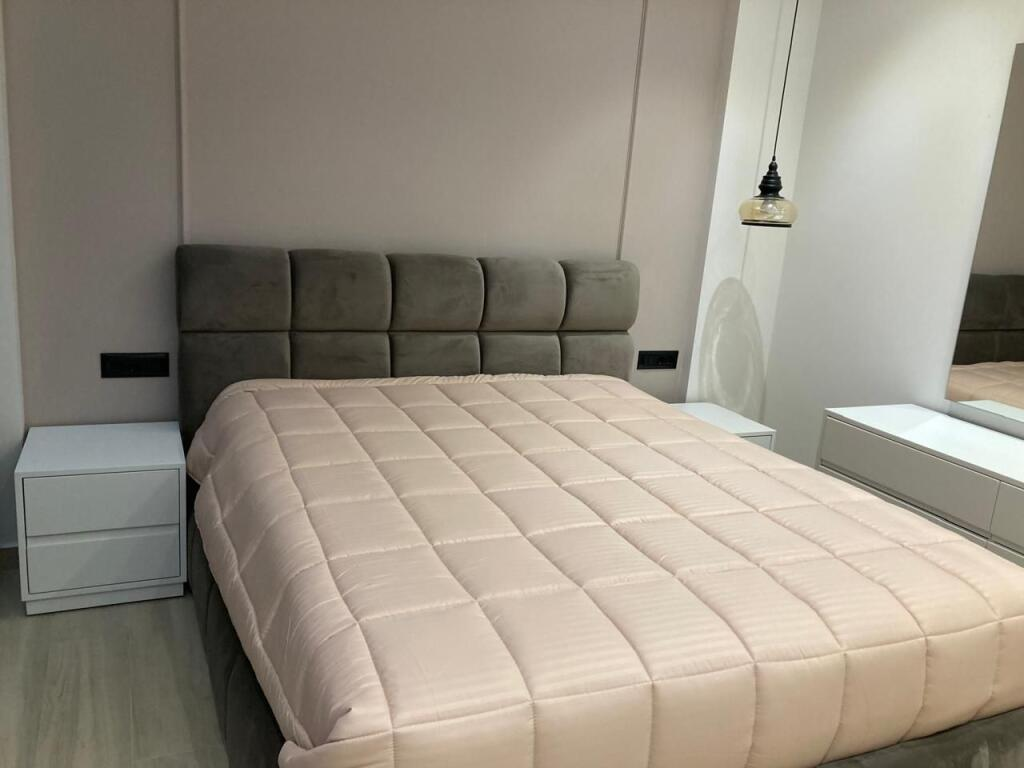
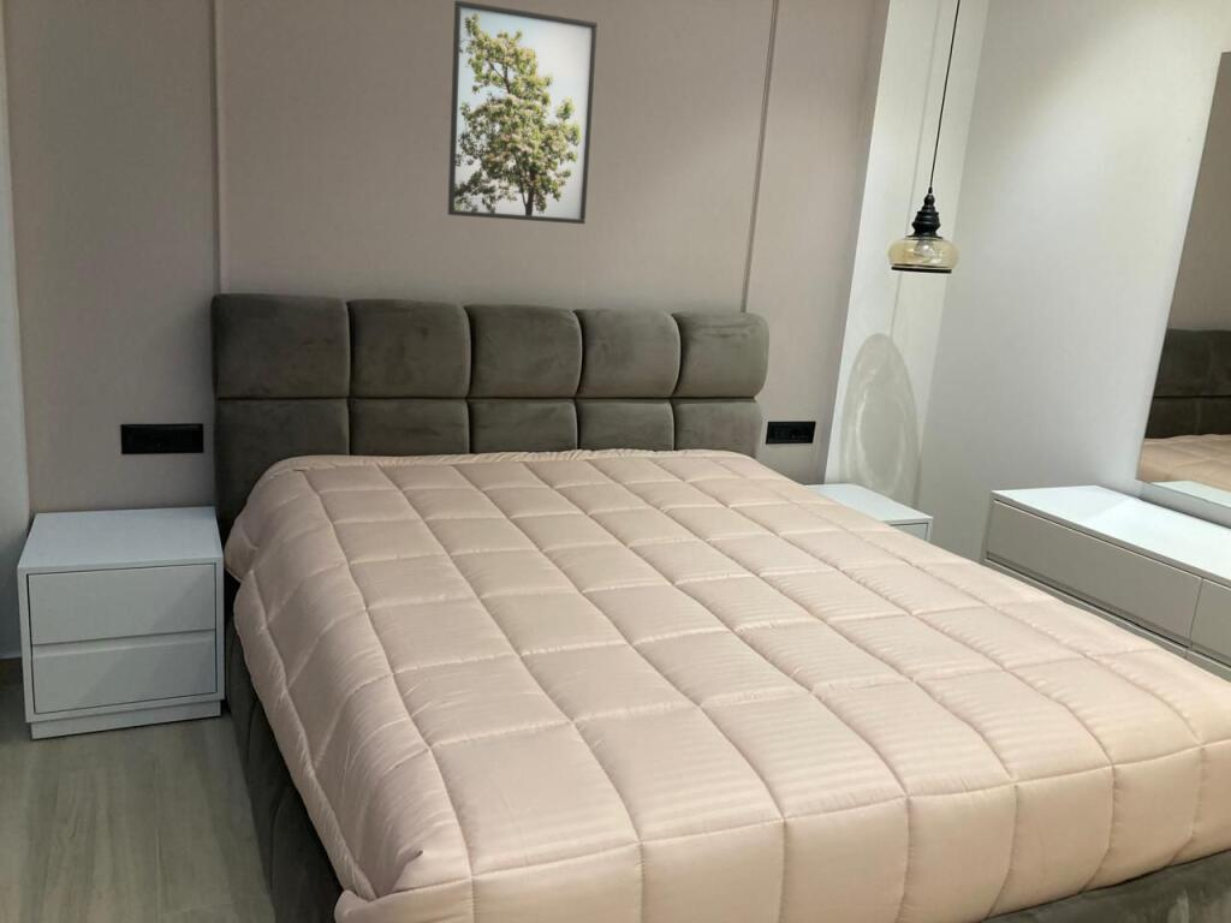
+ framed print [447,0,599,225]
